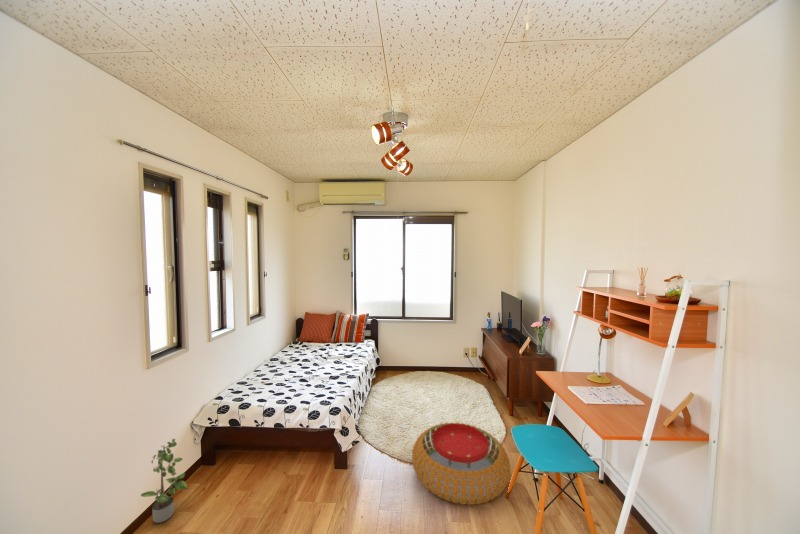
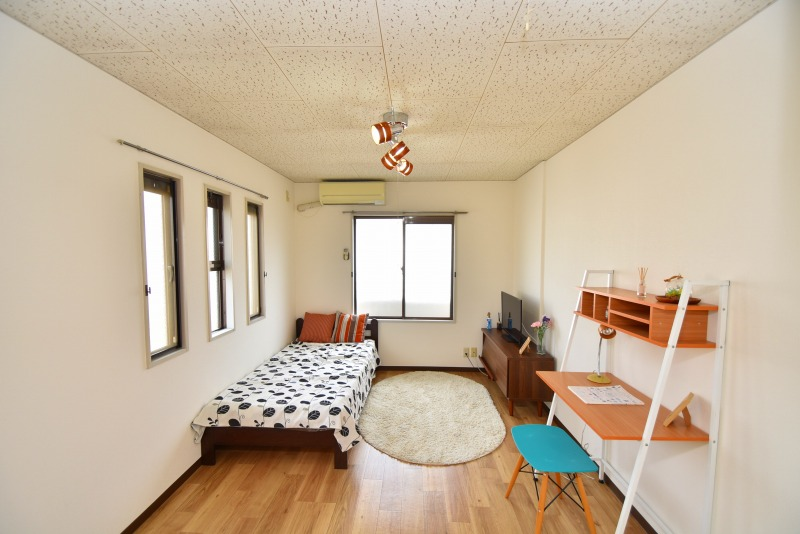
- pouf [411,422,511,506]
- potted plant [140,438,189,524]
